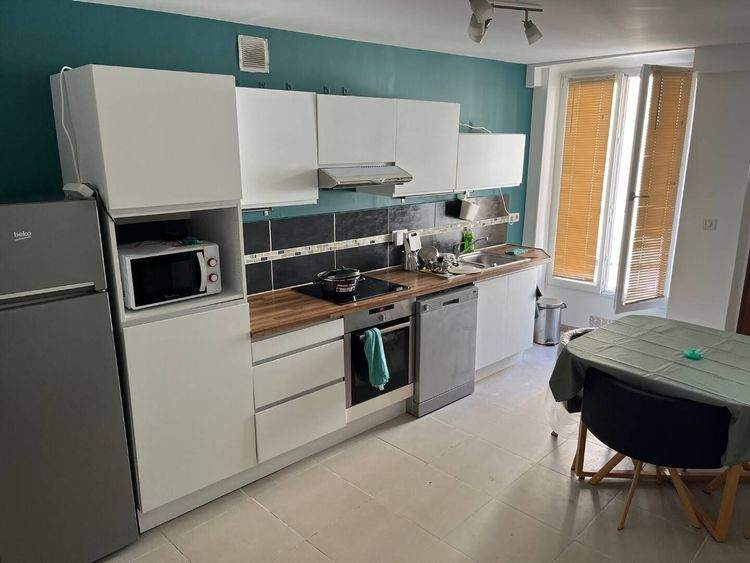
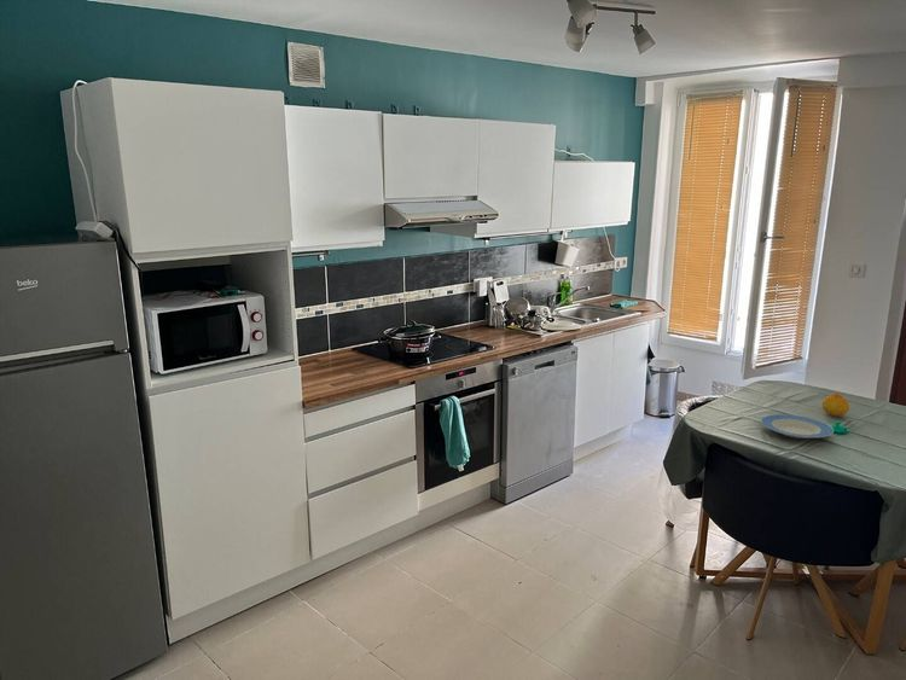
+ fruit [821,393,850,418]
+ plate [760,413,835,440]
